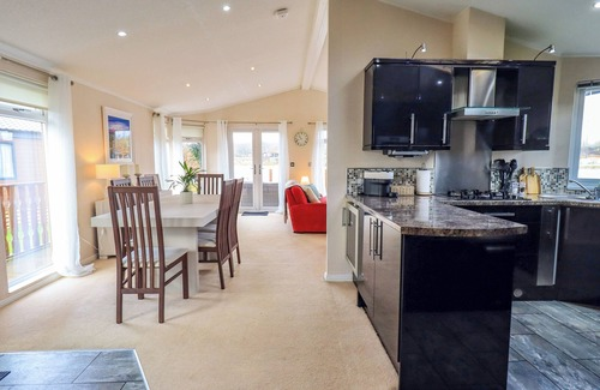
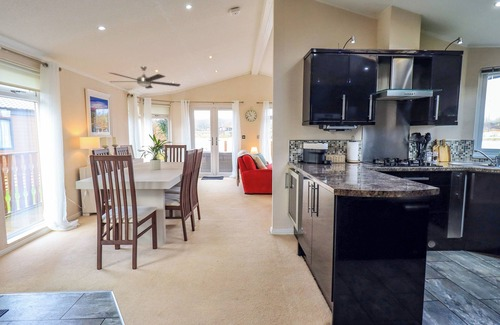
+ electric fan [109,65,181,90]
